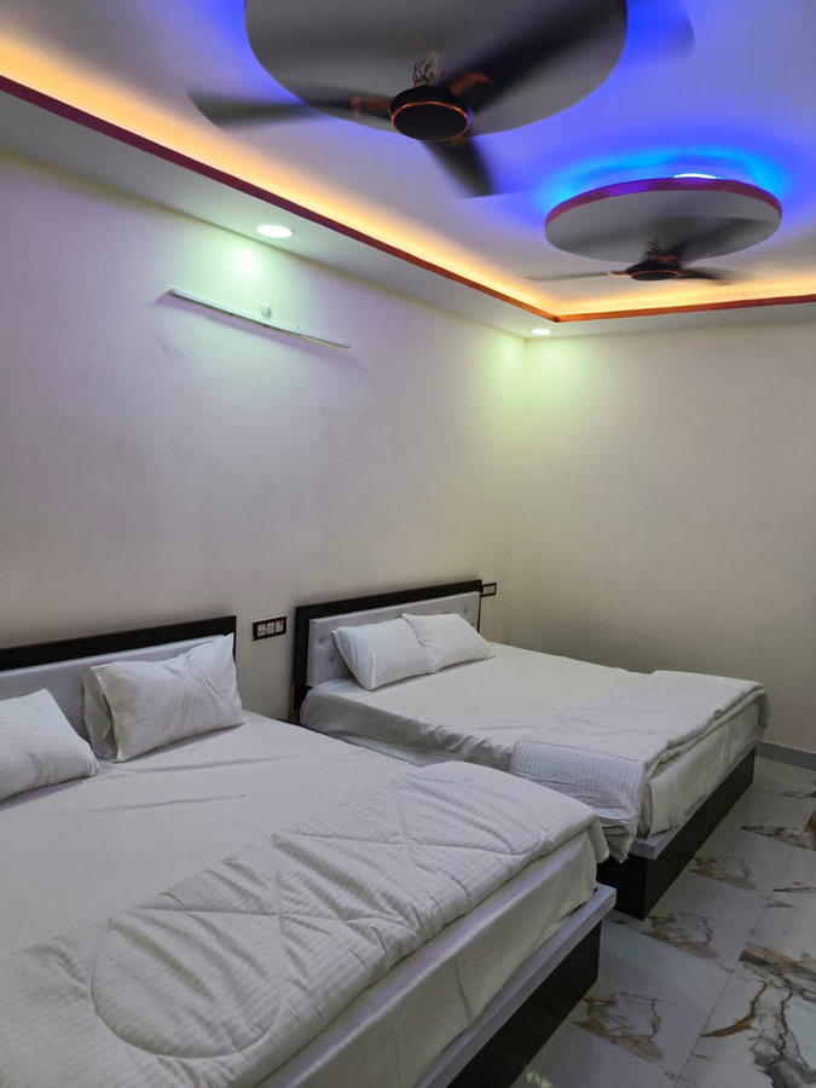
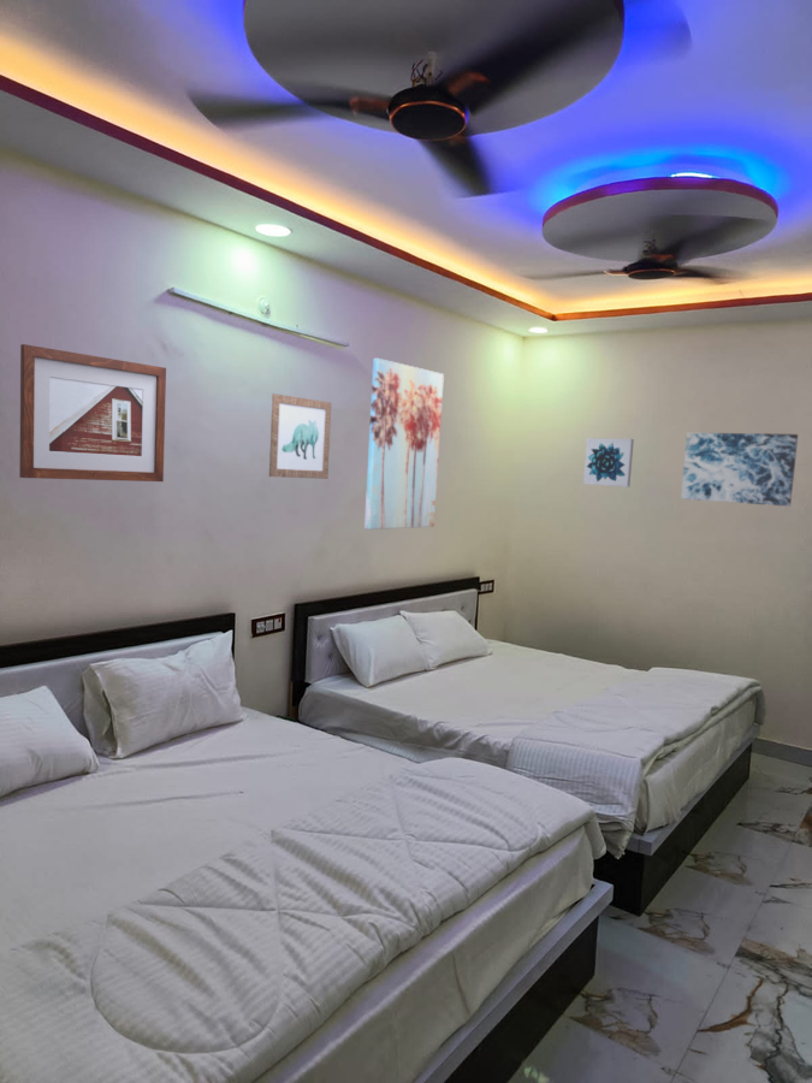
+ wall art [582,437,635,489]
+ picture frame [18,343,167,483]
+ wall art [268,392,332,480]
+ wall art [680,432,799,508]
+ wall art [363,357,445,531]
